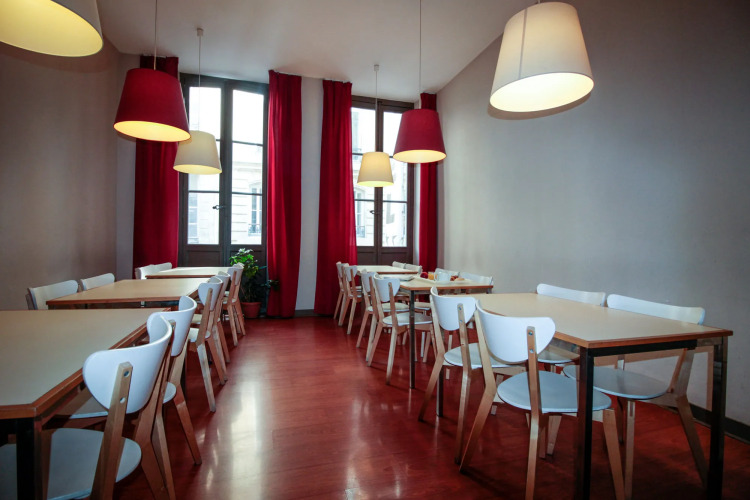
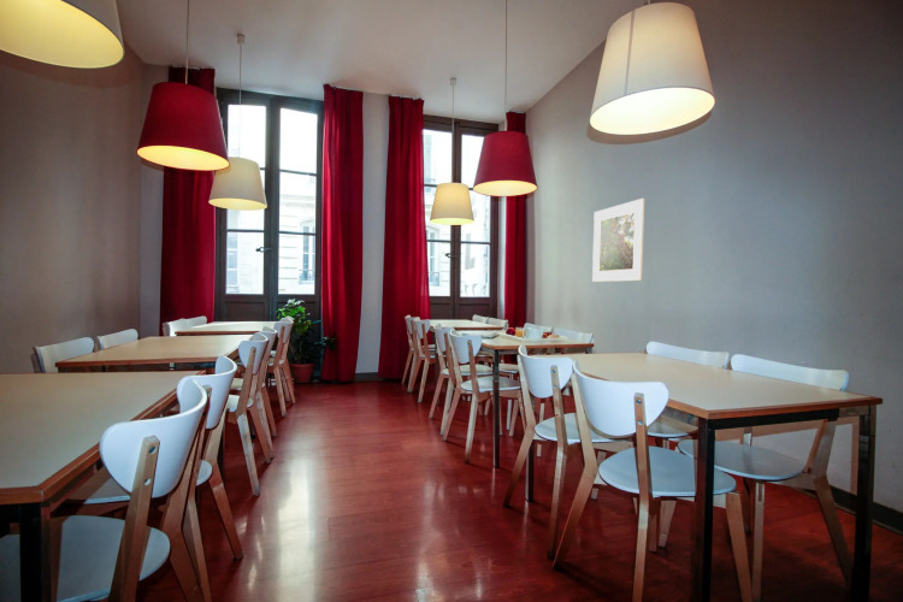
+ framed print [591,197,645,283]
